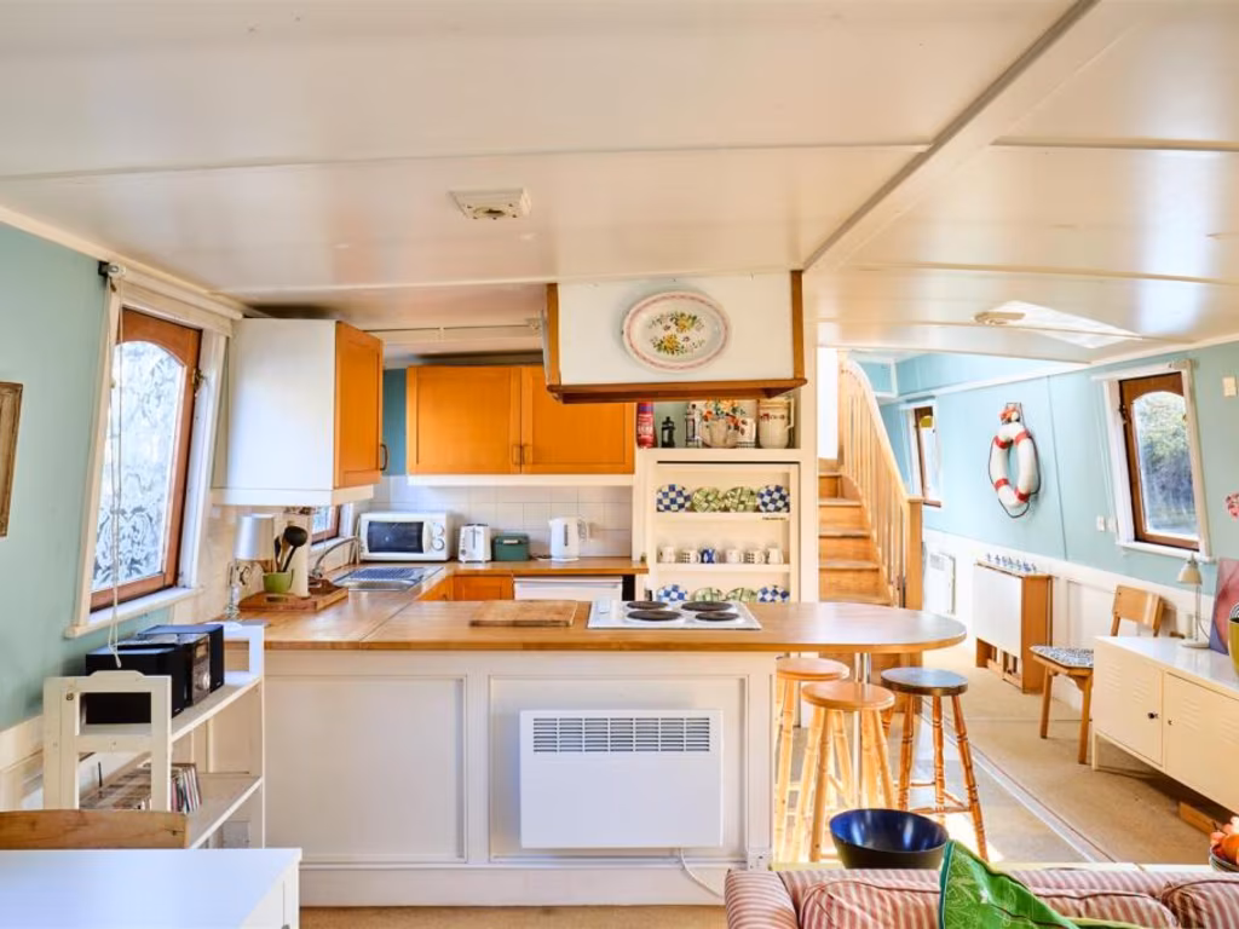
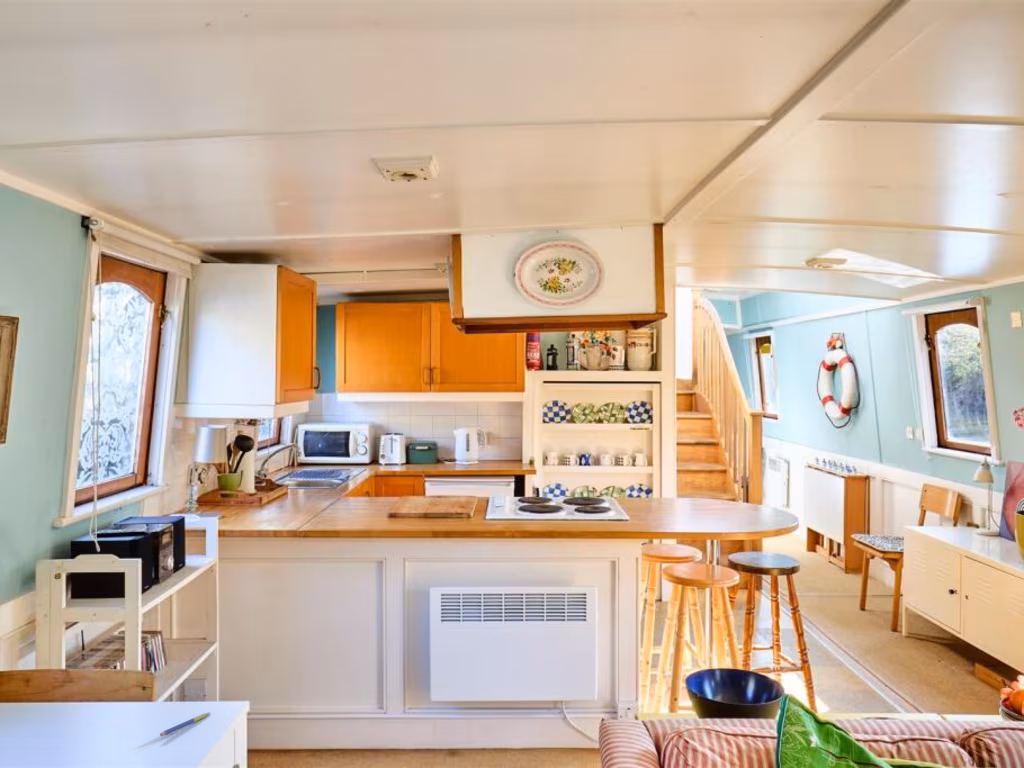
+ pen [159,712,211,737]
